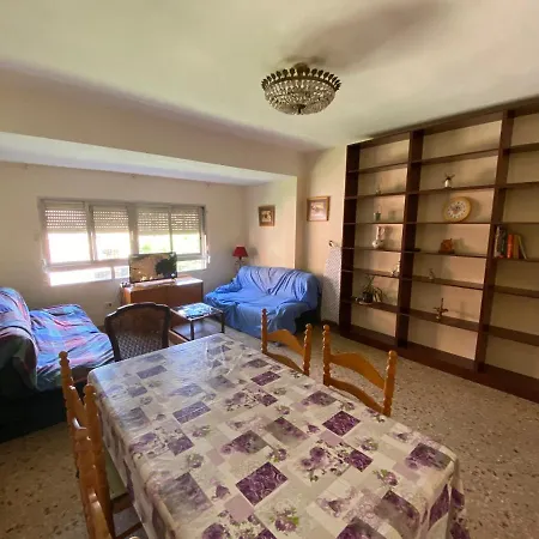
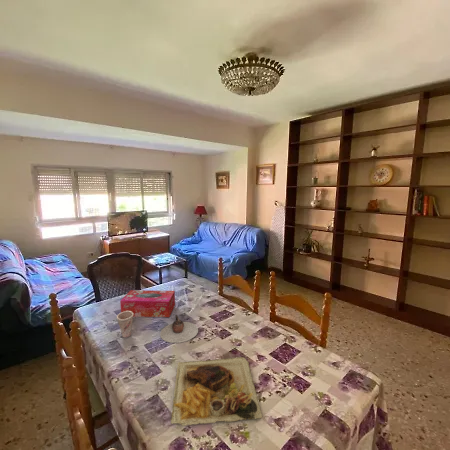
+ teapot [159,314,199,344]
+ food plate [170,356,263,427]
+ cup [116,311,134,339]
+ tissue box [119,289,176,318]
